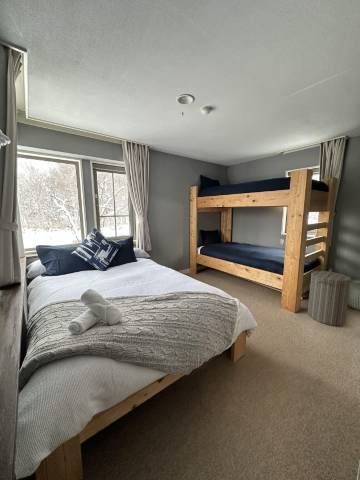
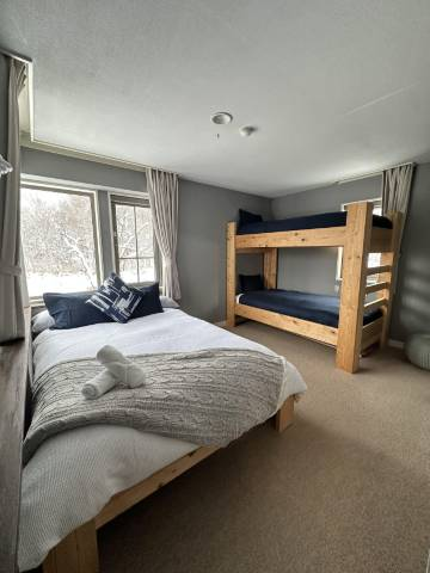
- laundry hamper [307,267,352,327]
